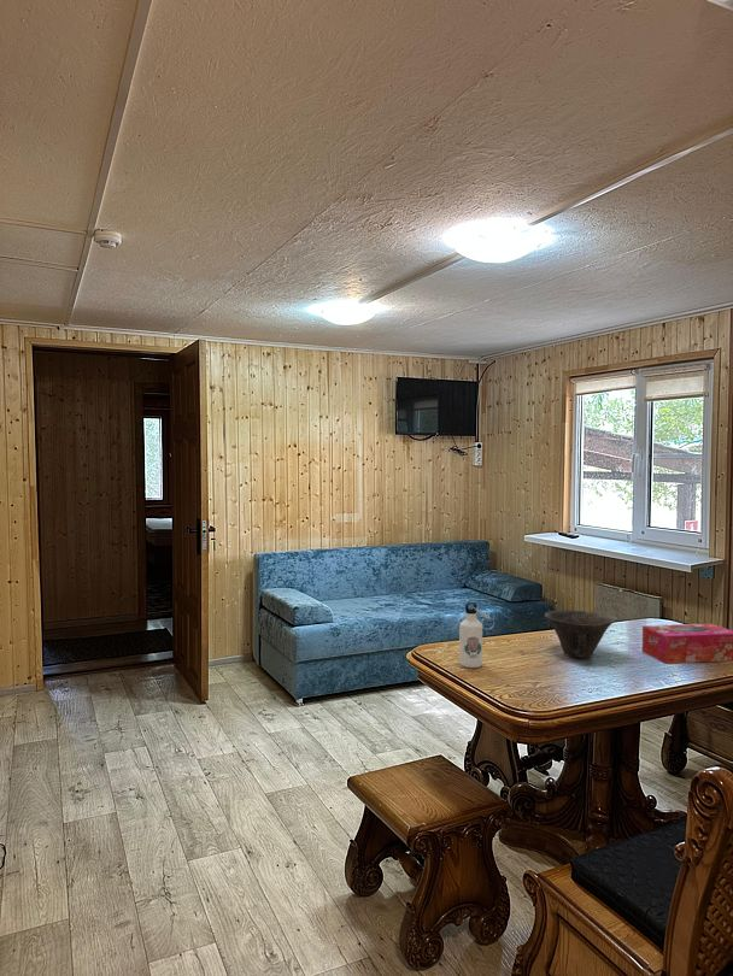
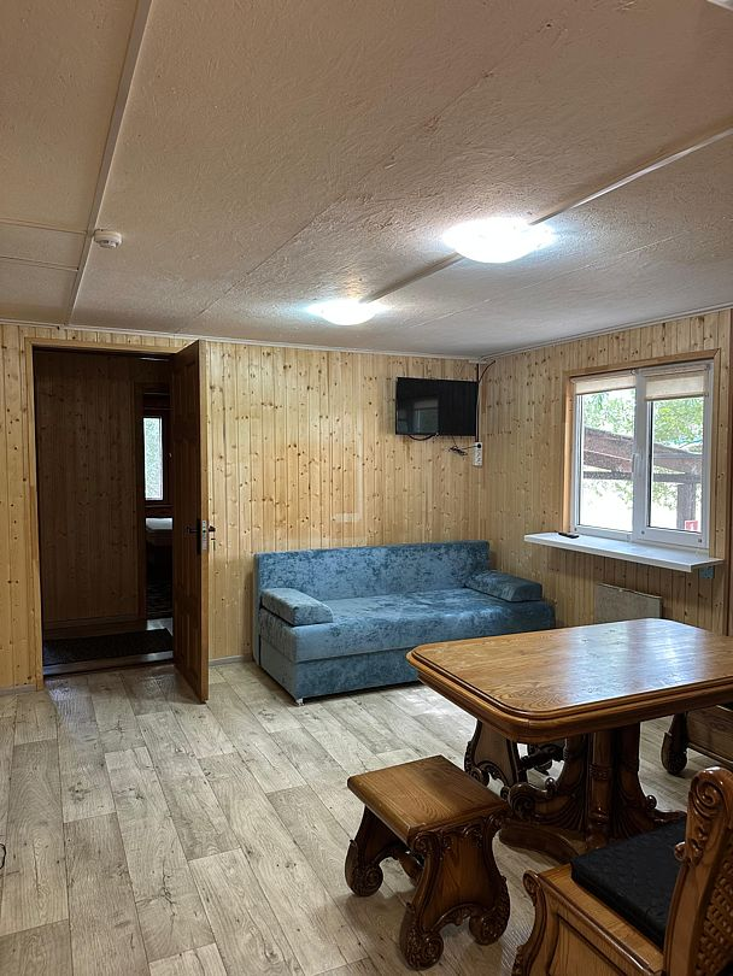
- tissue box [641,622,733,665]
- bowl [544,610,618,660]
- water bottle [458,601,495,669]
